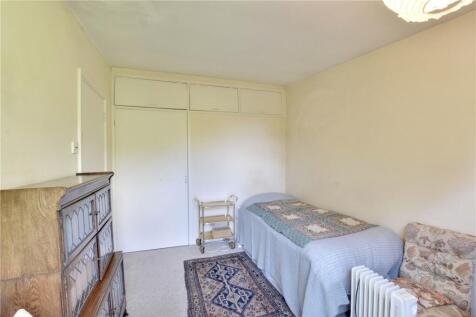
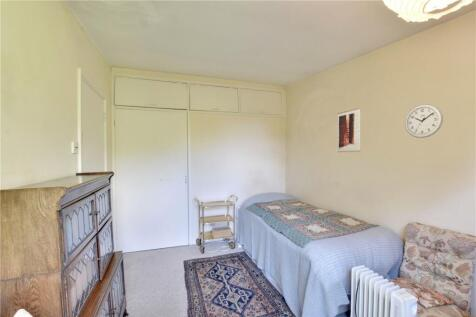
+ wall art [337,107,361,153]
+ wall clock [404,103,444,139]
